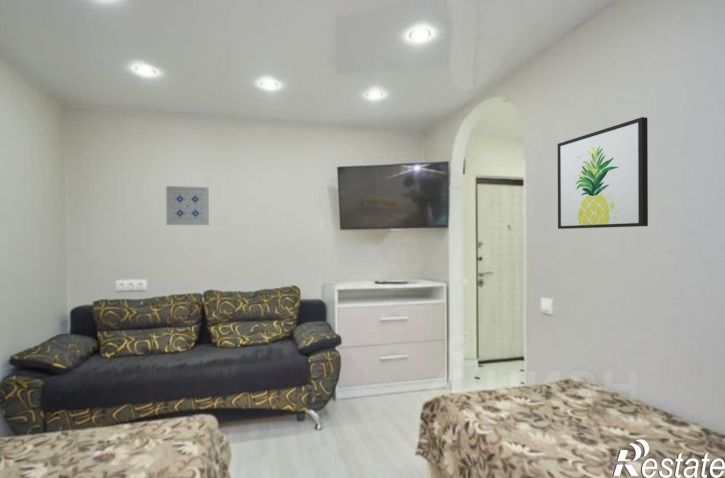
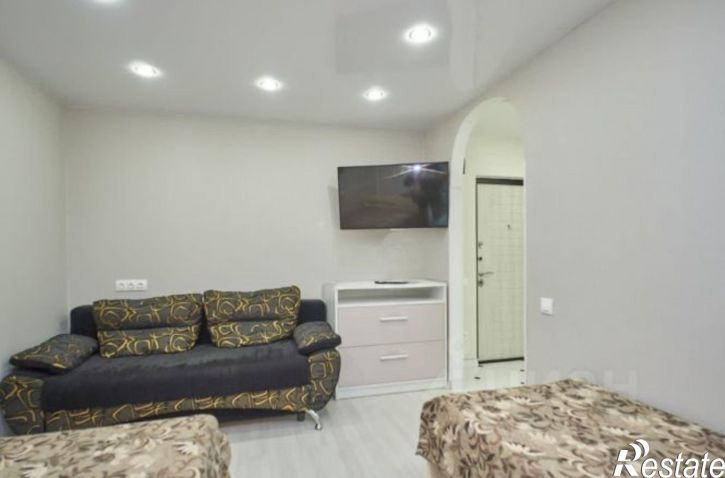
- wall art [557,116,649,230]
- wall art [165,185,210,226]
